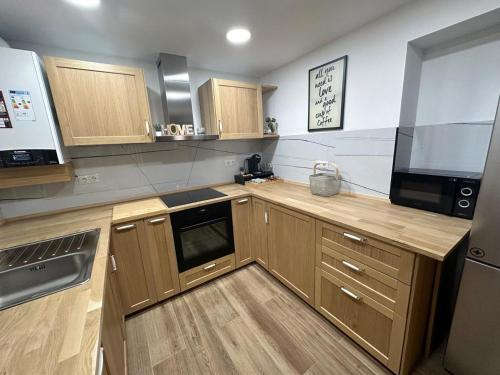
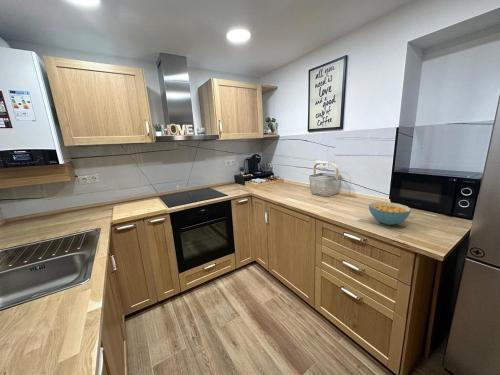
+ cereal bowl [368,201,412,226]
